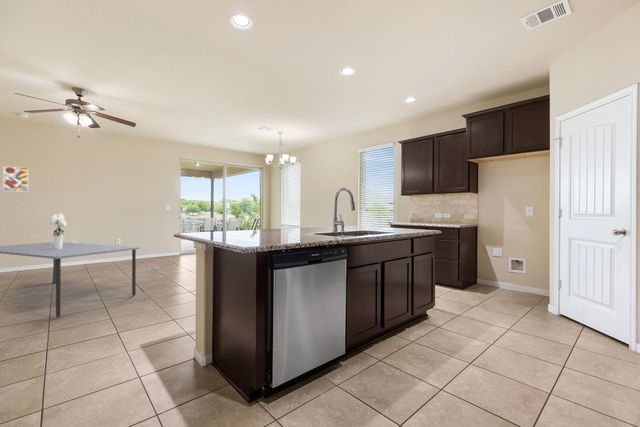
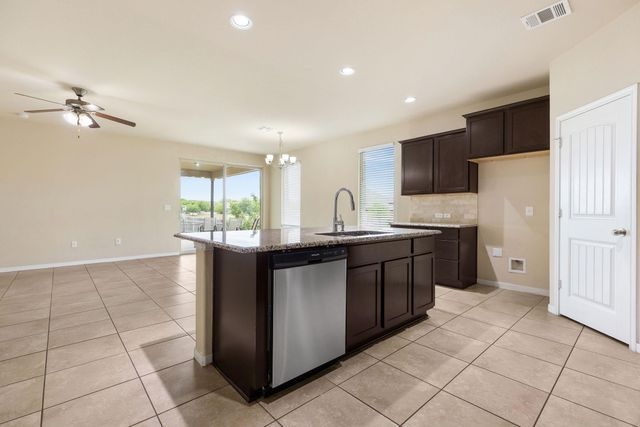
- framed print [3,165,29,193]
- bouquet [49,212,68,249]
- dining table [0,241,140,318]
